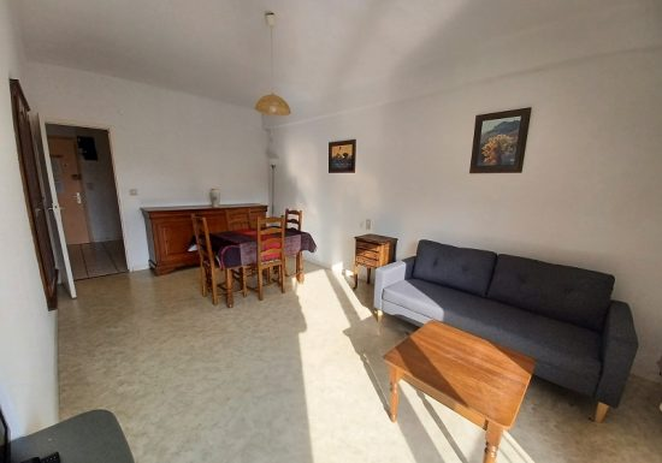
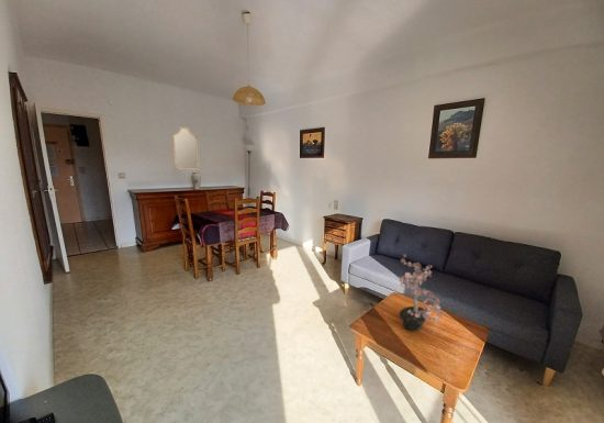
+ potted plant [398,253,444,332]
+ home mirror [171,125,200,170]
